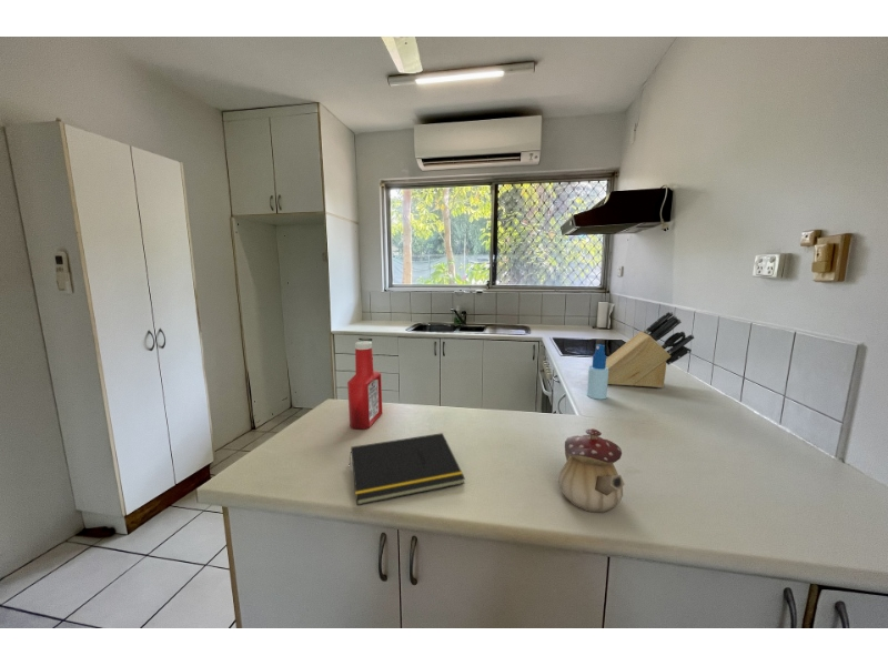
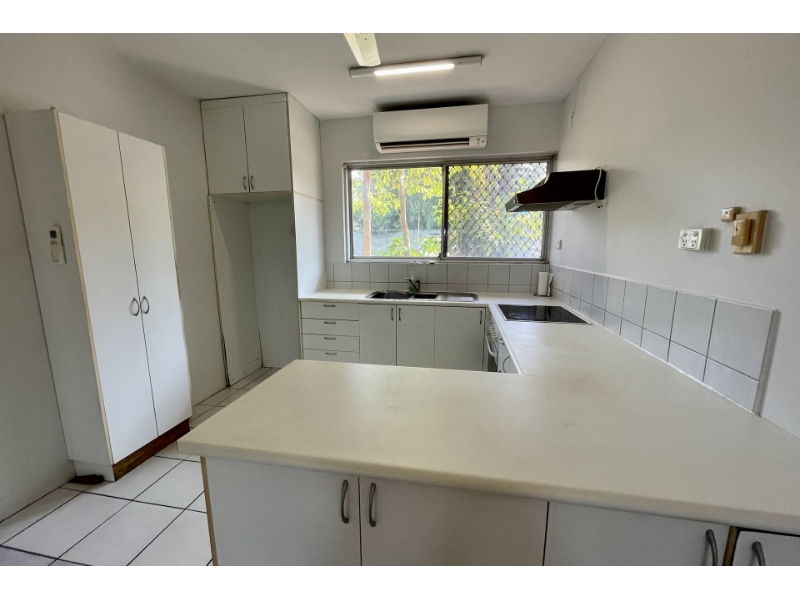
- teapot [557,427,626,514]
- notepad [349,432,466,506]
- knife block [606,311,695,389]
- soap bottle [346,340,383,431]
- spray bottle [586,343,608,401]
